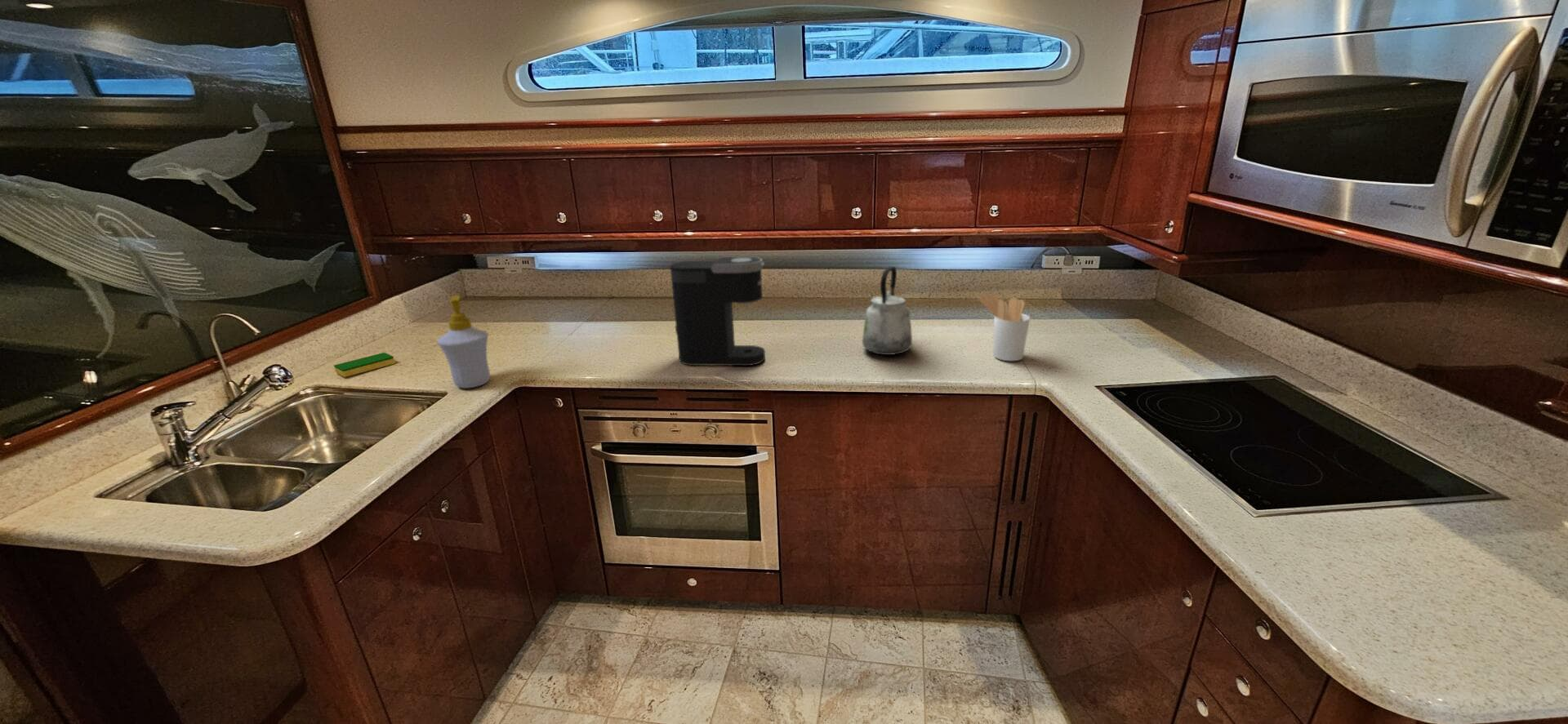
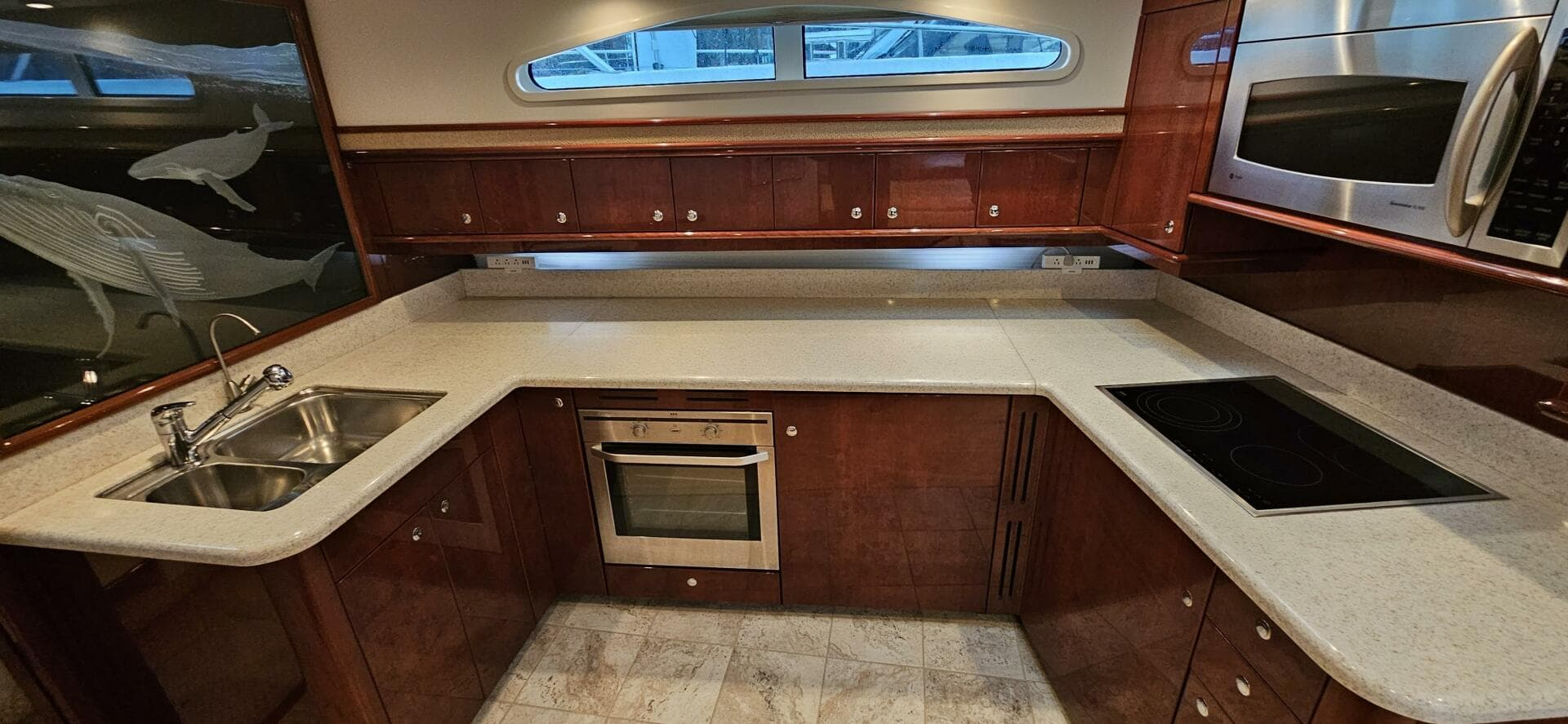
- utensil holder [978,292,1031,362]
- soap bottle [436,294,491,389]
- coffee maker [670,255,766,366]
- kettle [862,266,913,356]
- dish sponge [333,352,396,378]
